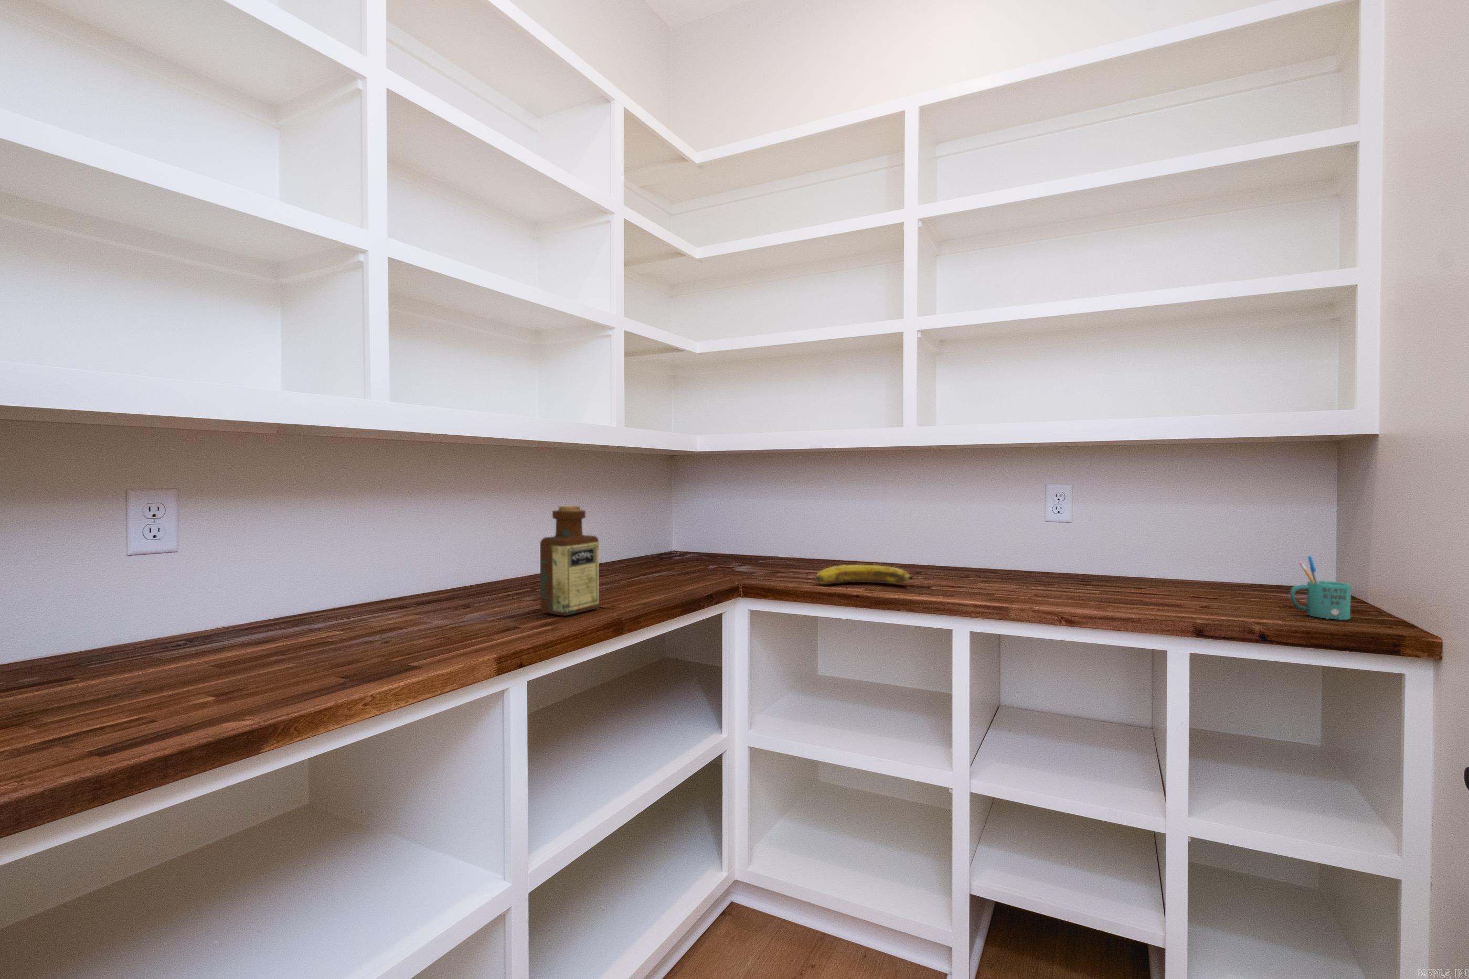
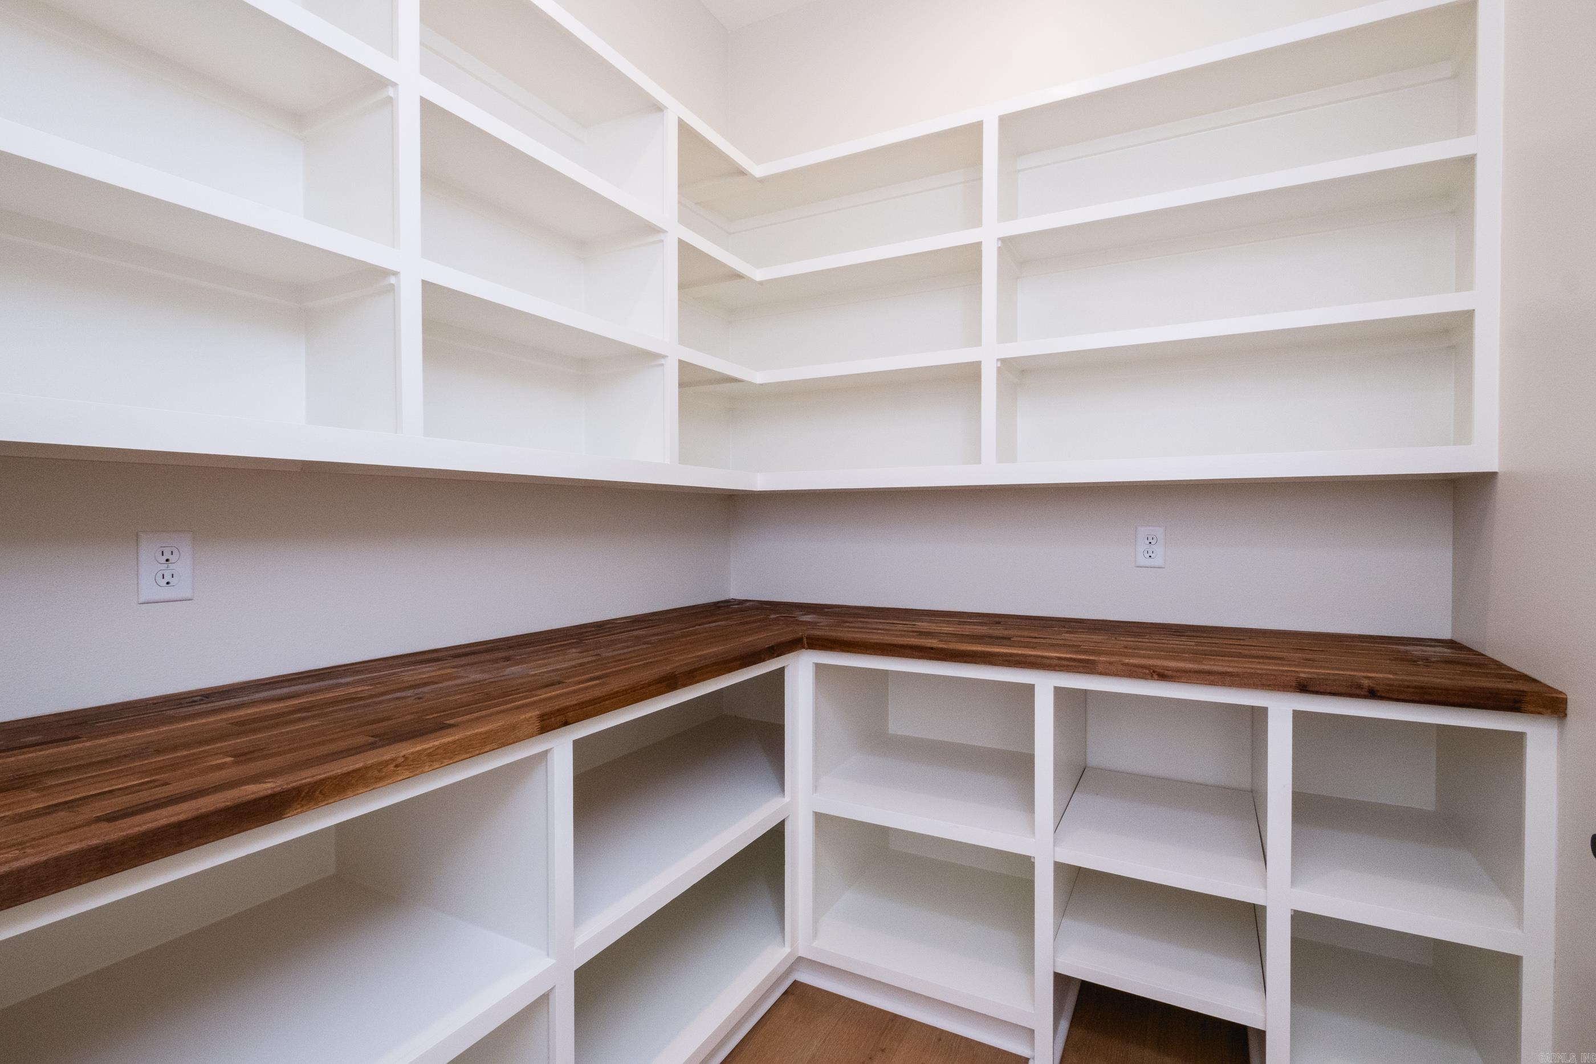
- banana [814,564,914,585]
- bottle [539,506,600,616]
- mug [1289,555,1351,621]
